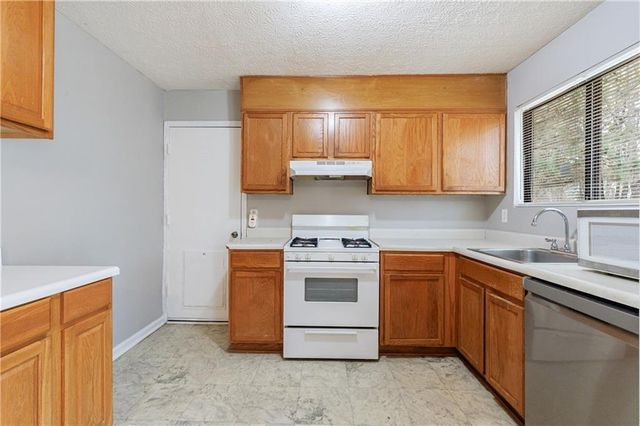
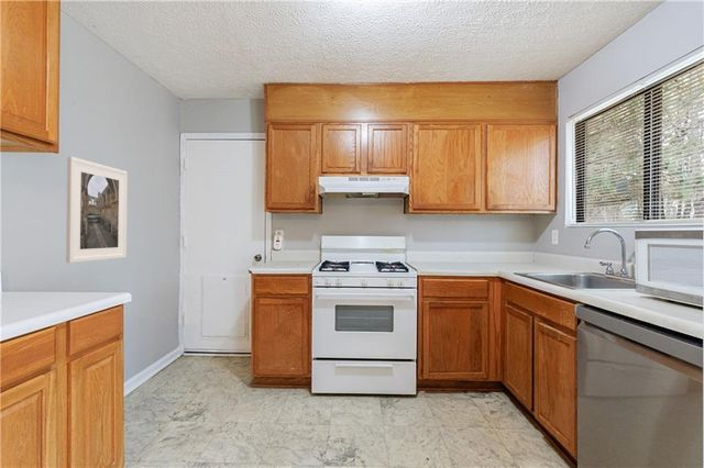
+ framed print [65,155,129,264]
